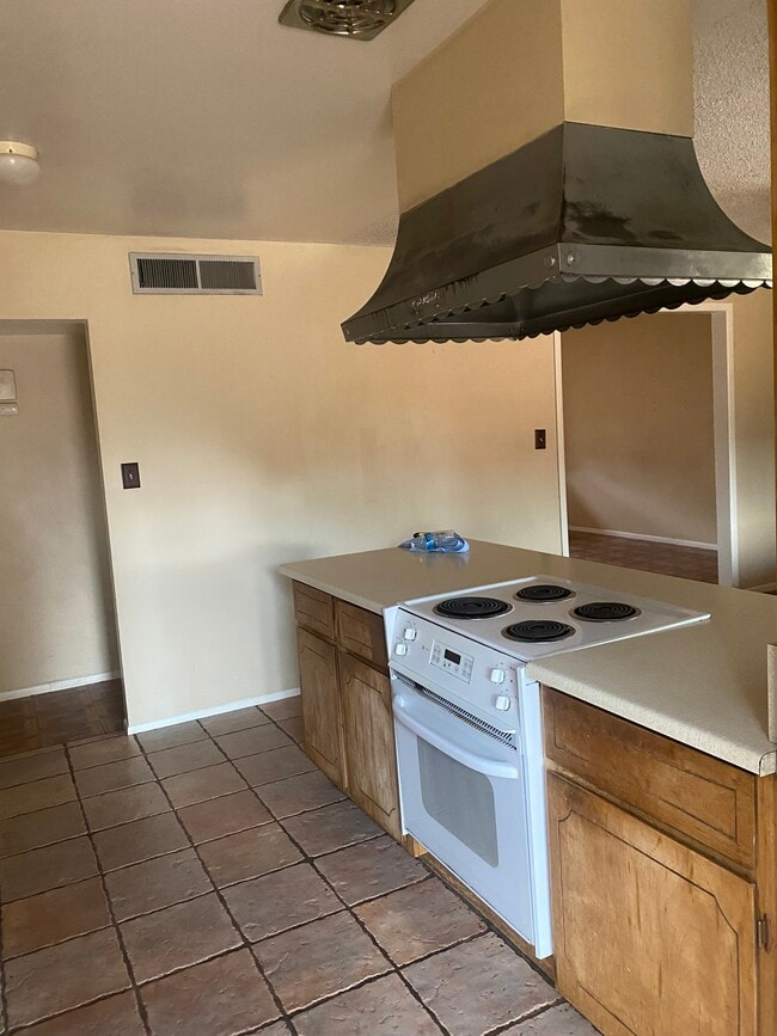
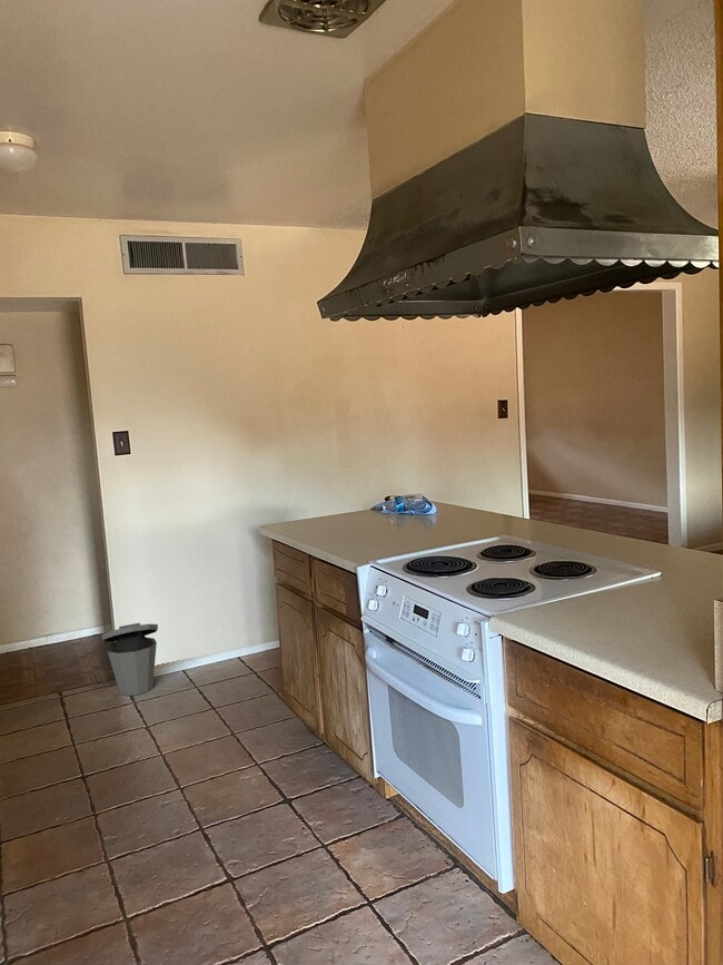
+ trash can [100,622,159,697]
